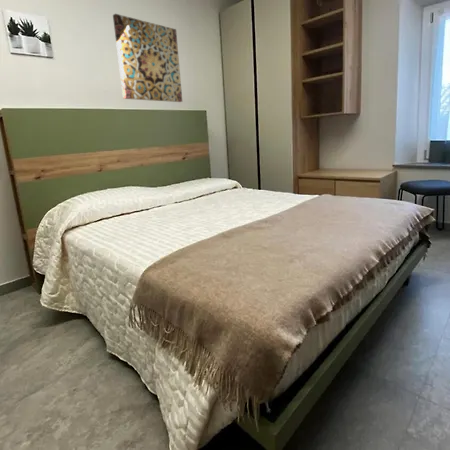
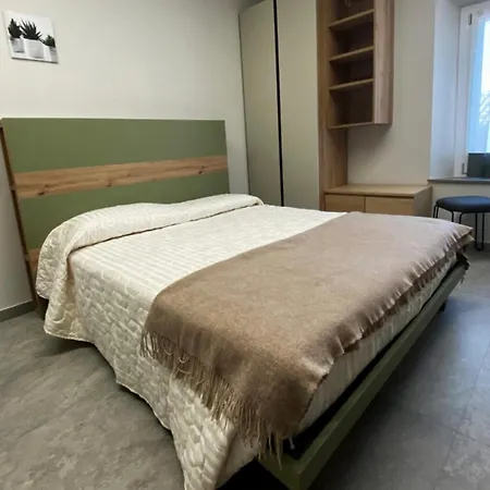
- wall art [112,13,183,103]
